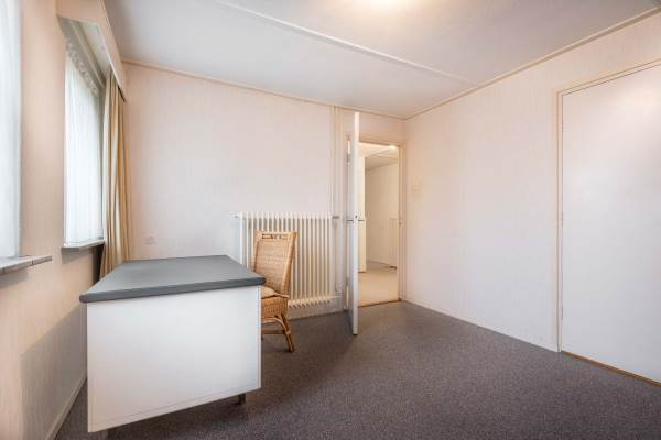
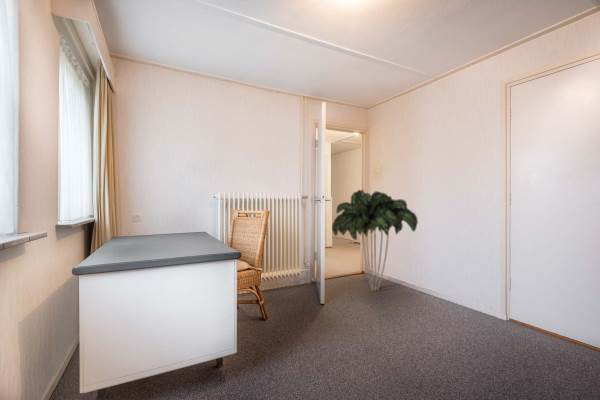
+ indoor plant [331,188,419,292]
